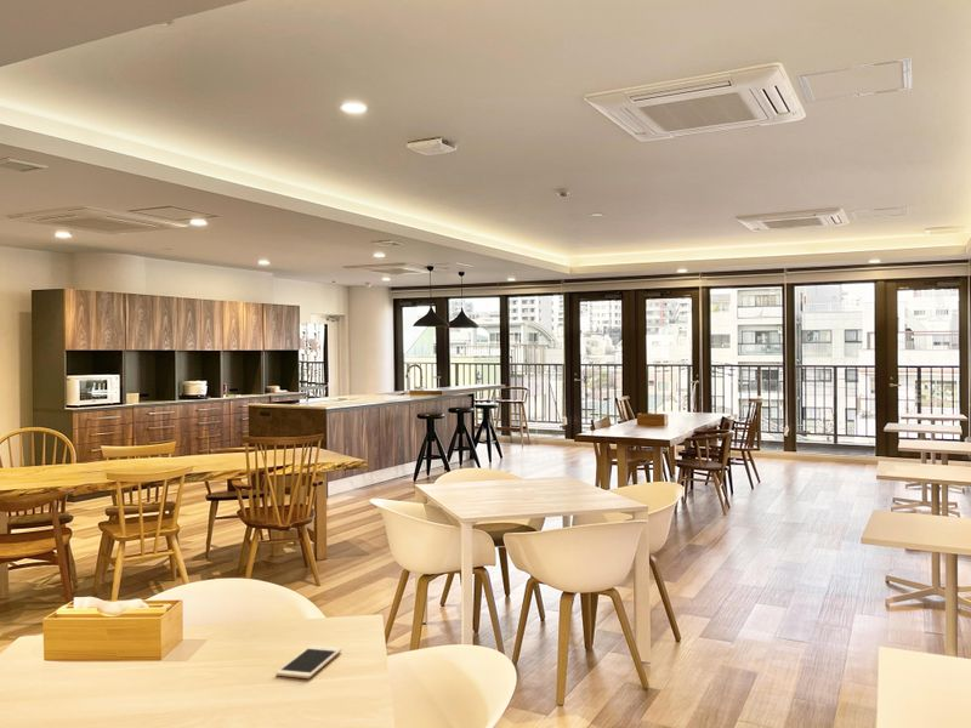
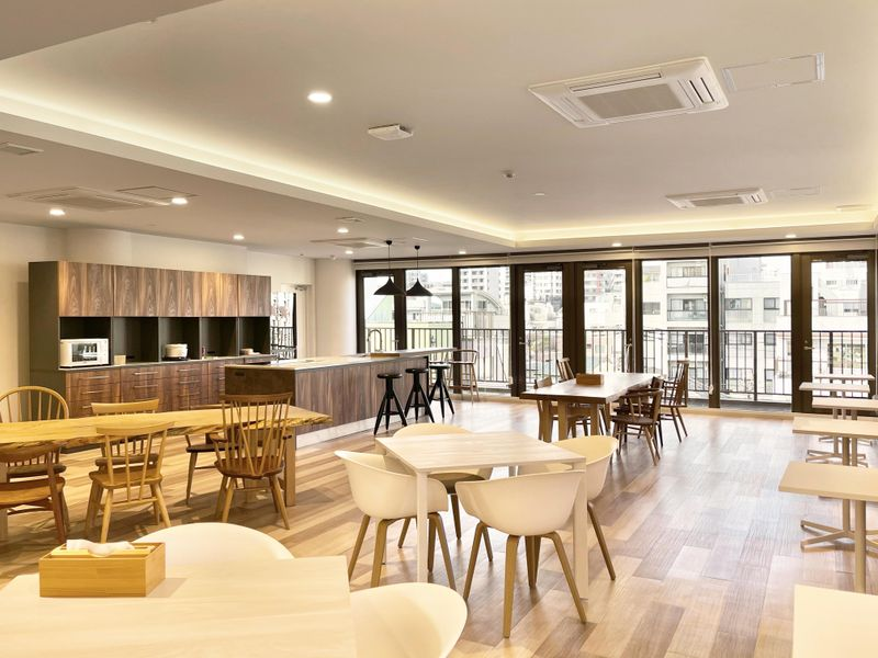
- cell phone [276,644,342,679]
